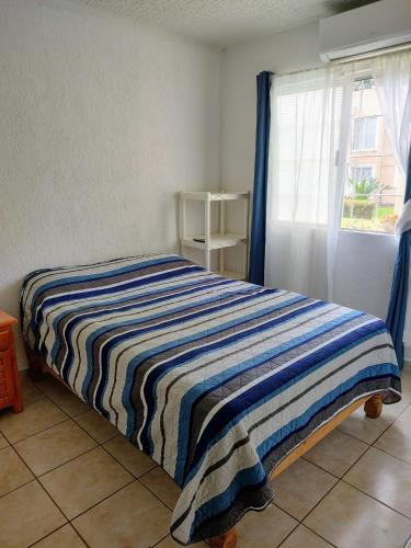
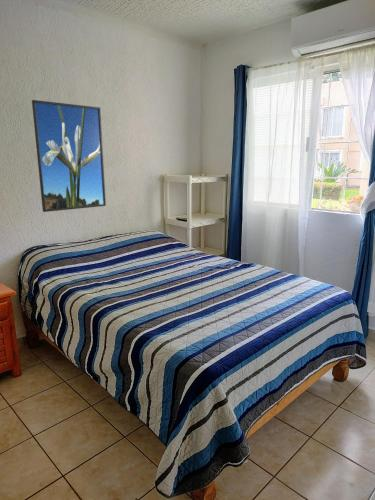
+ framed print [31,99,107,213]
